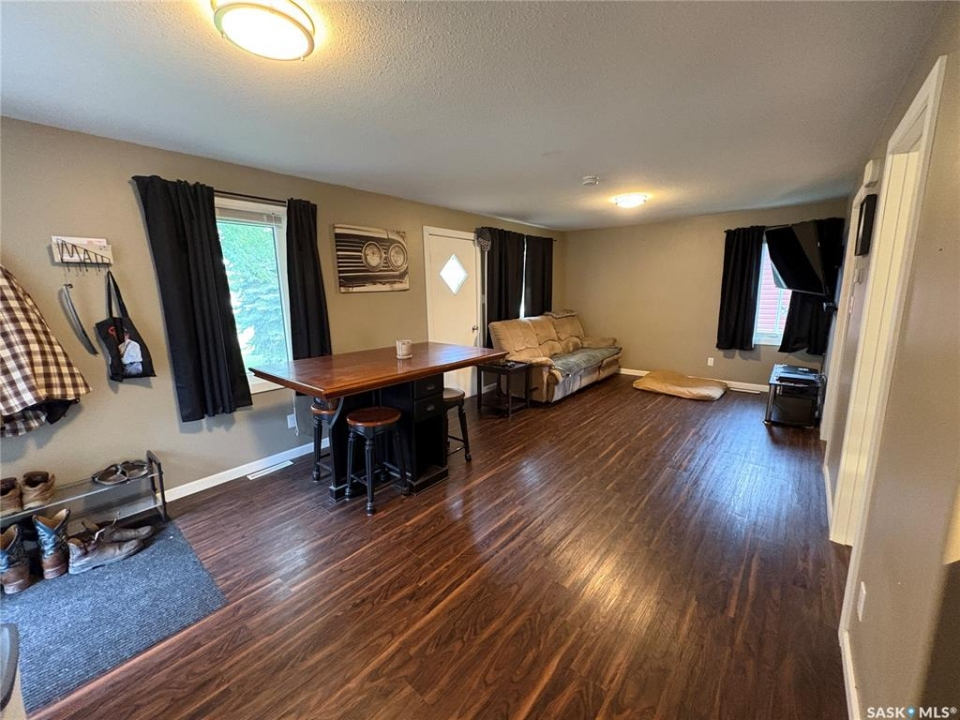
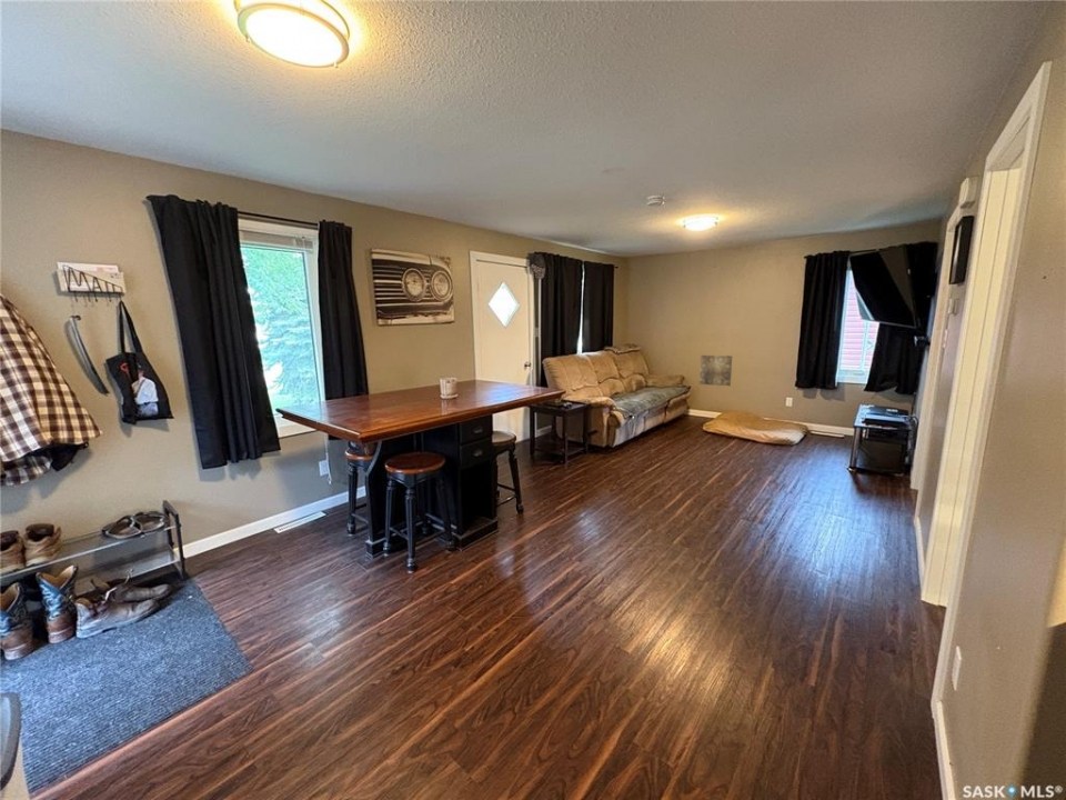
+ wall art [698,354,733,387]
